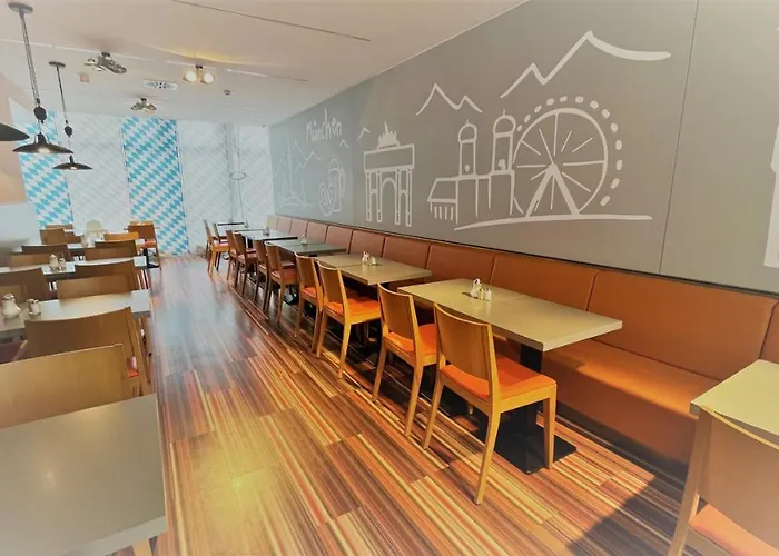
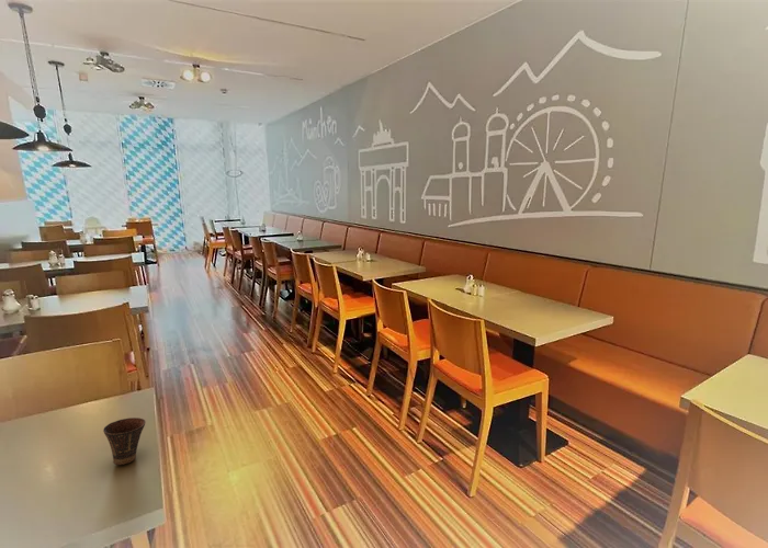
+ cup [102,416,147,466]
